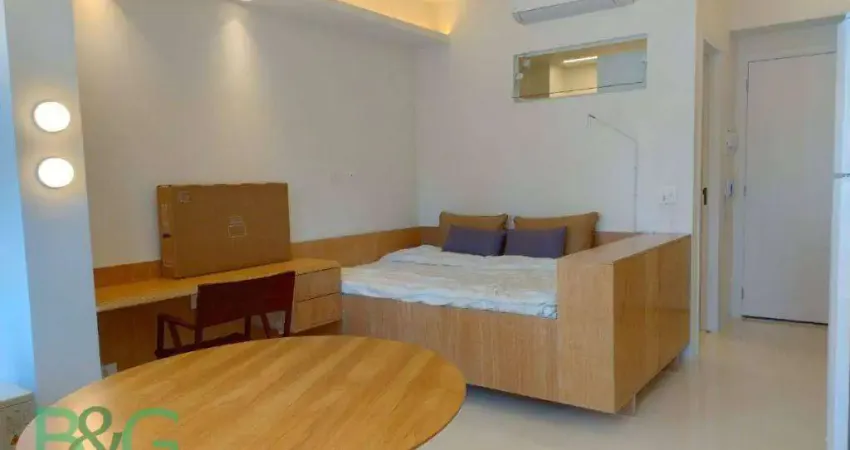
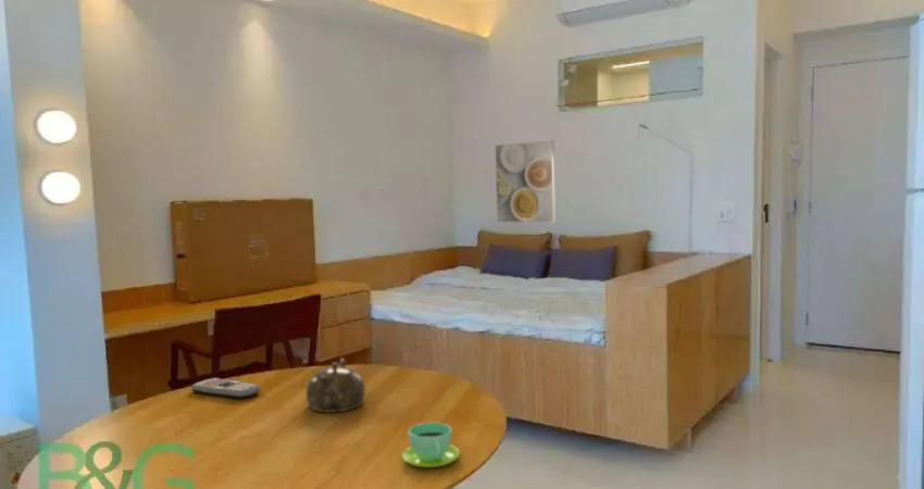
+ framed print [494,139,557,224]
+ remote control [190,377,262,399]
+ cup [401,422,461,468]
+ teapot [305,358,366,413]
